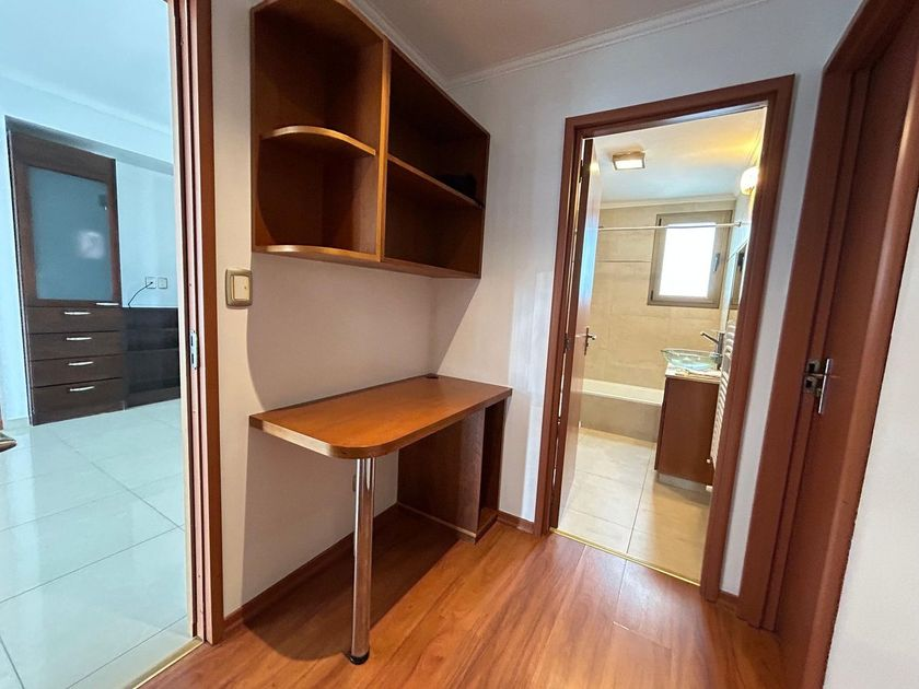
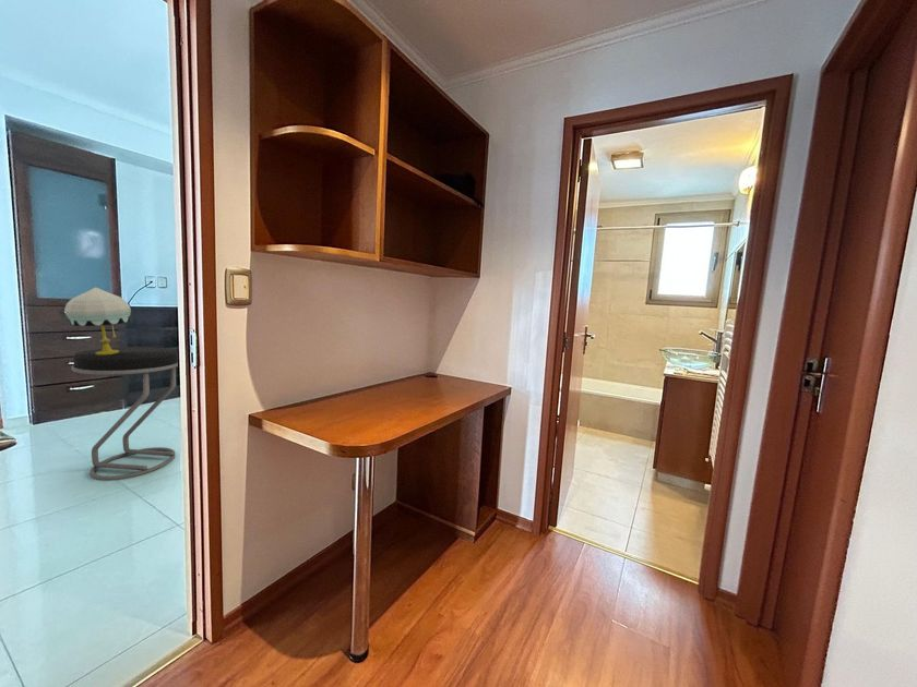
+ table lamp [63,287,132,355]
+ stool [70,346,179,482]
